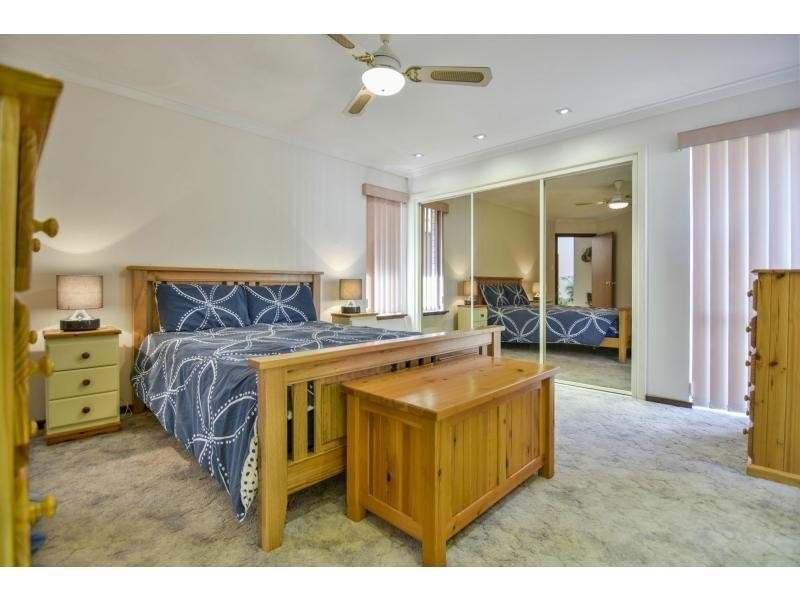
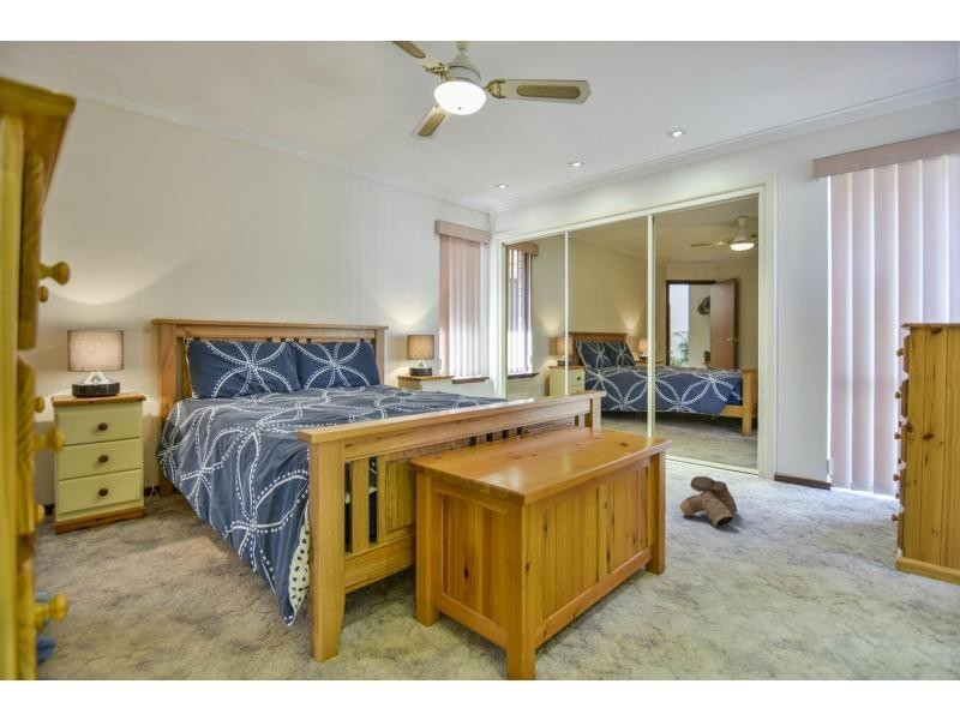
+ boots [679,475,738,528]
